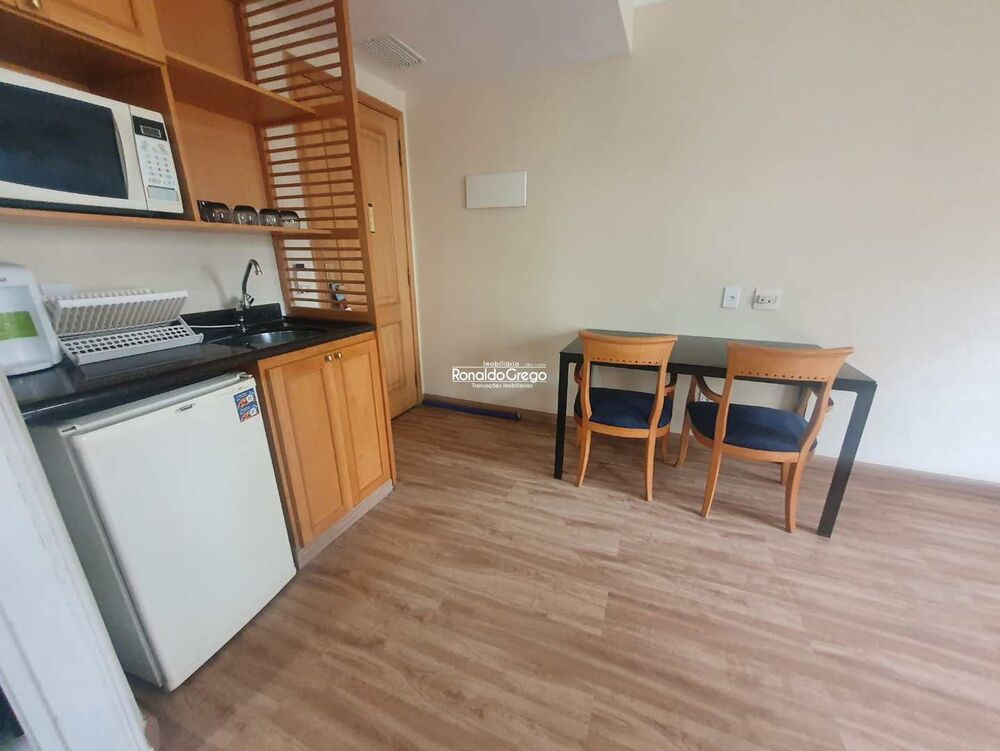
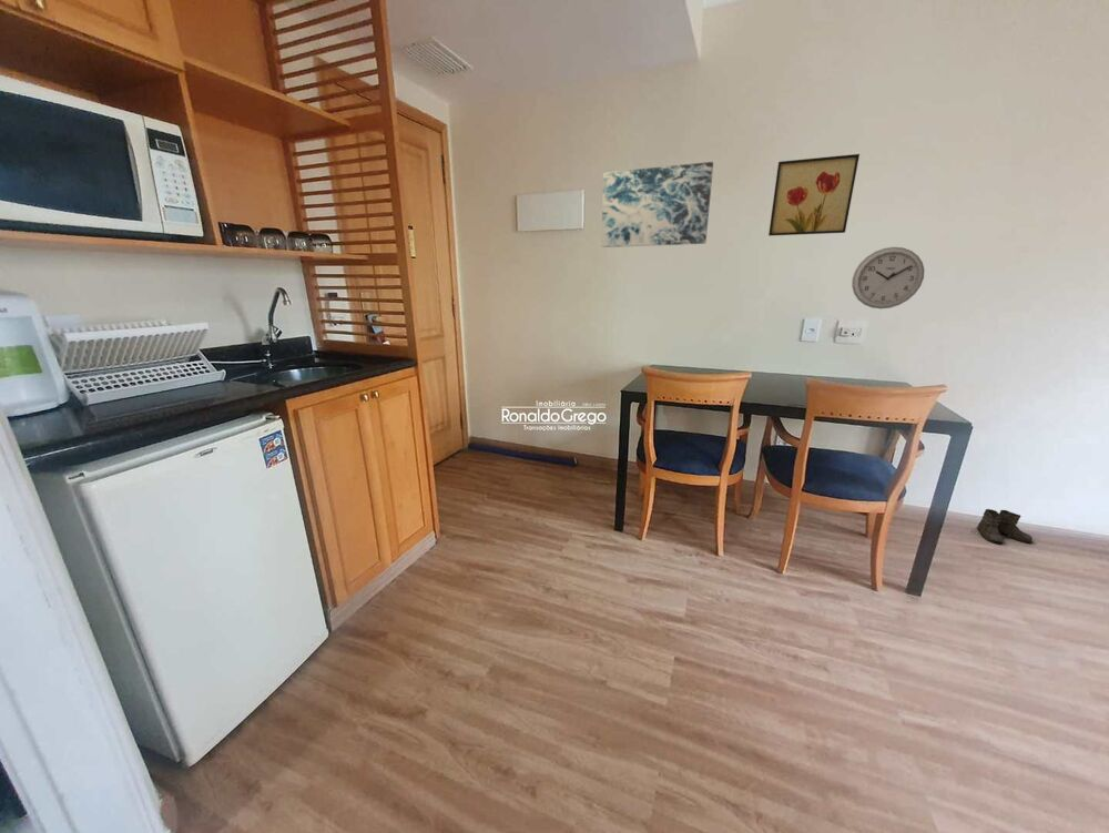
+ wall art [767,153,861,237]
+ wall art [600,161,714,248]
+ wall clock [851,246,926,309]
+ boots [971,508,1034,546]
